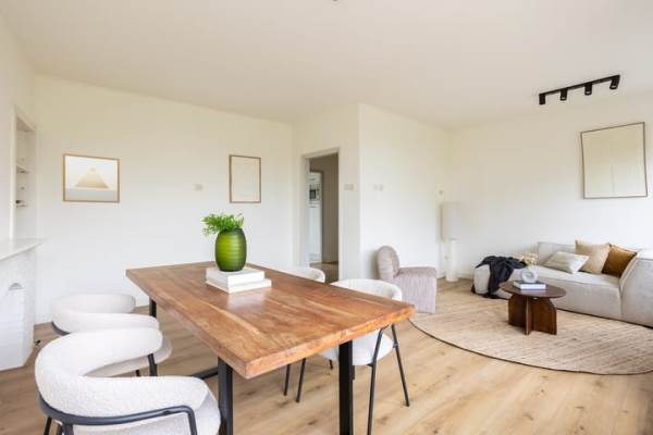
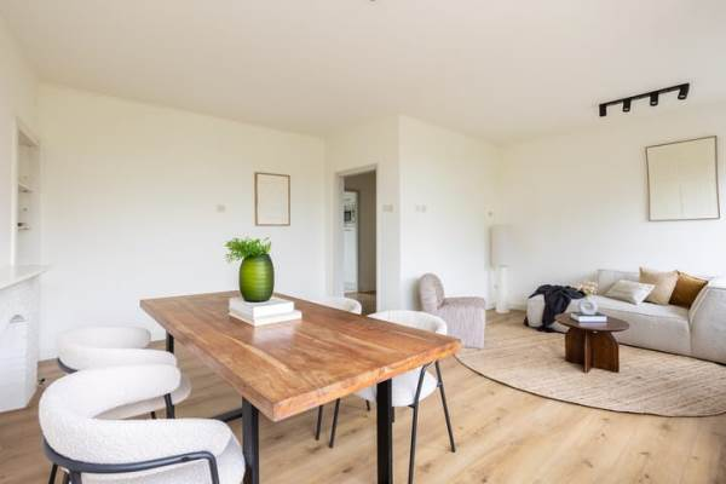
- wall art [62,152,121,204]
